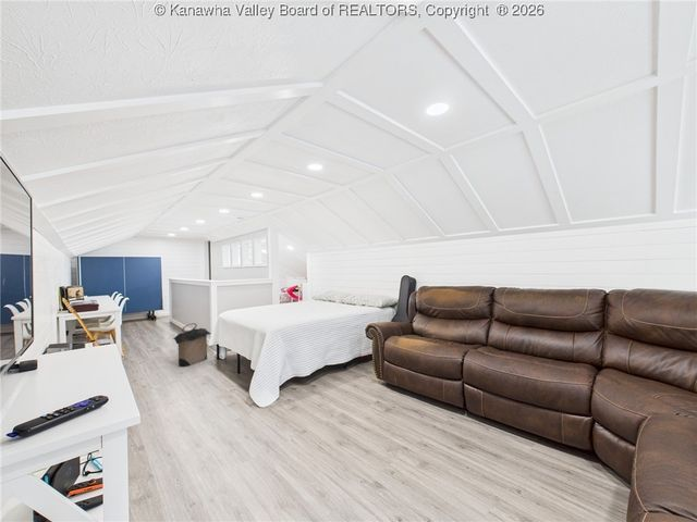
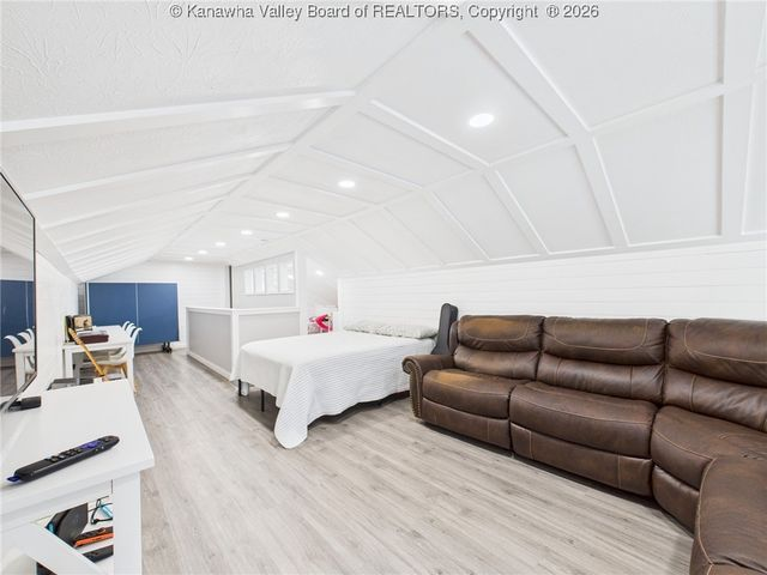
- laundry hamper [172,322,212,368]
